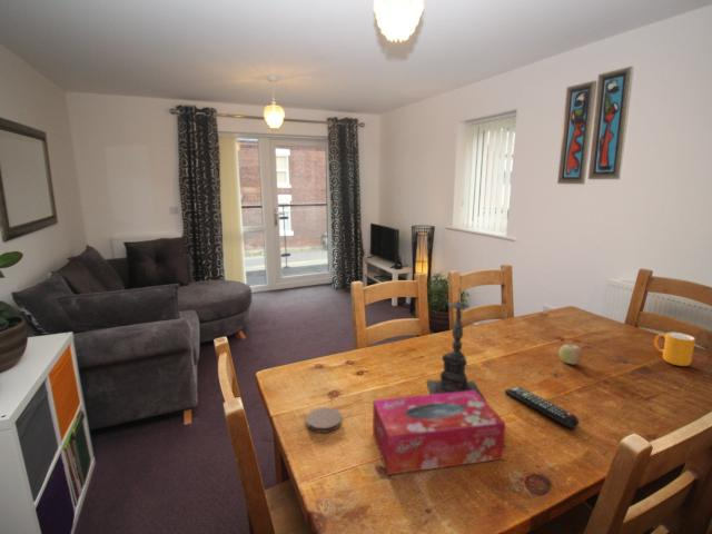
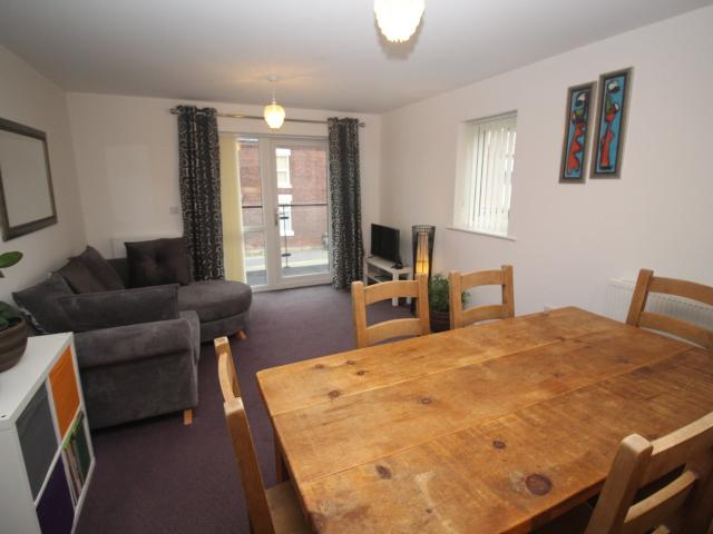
- remote control [504,385,581,429]
- coaster [306,406,343,434]
- fruit [558,342,584,366]
- tissue box [372,390,506,476]
- mug [653,332,696,367]
- candle holder [425,286,487,403]
